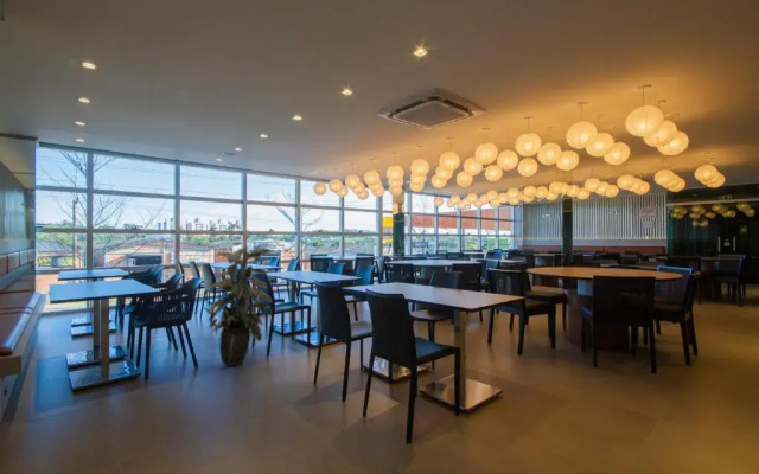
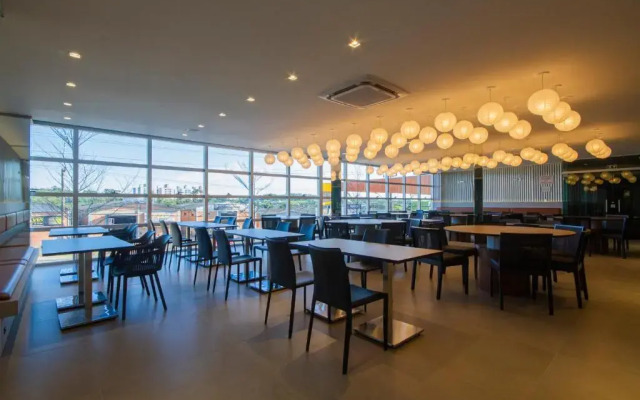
- indoor plant [203,241,275,367]
